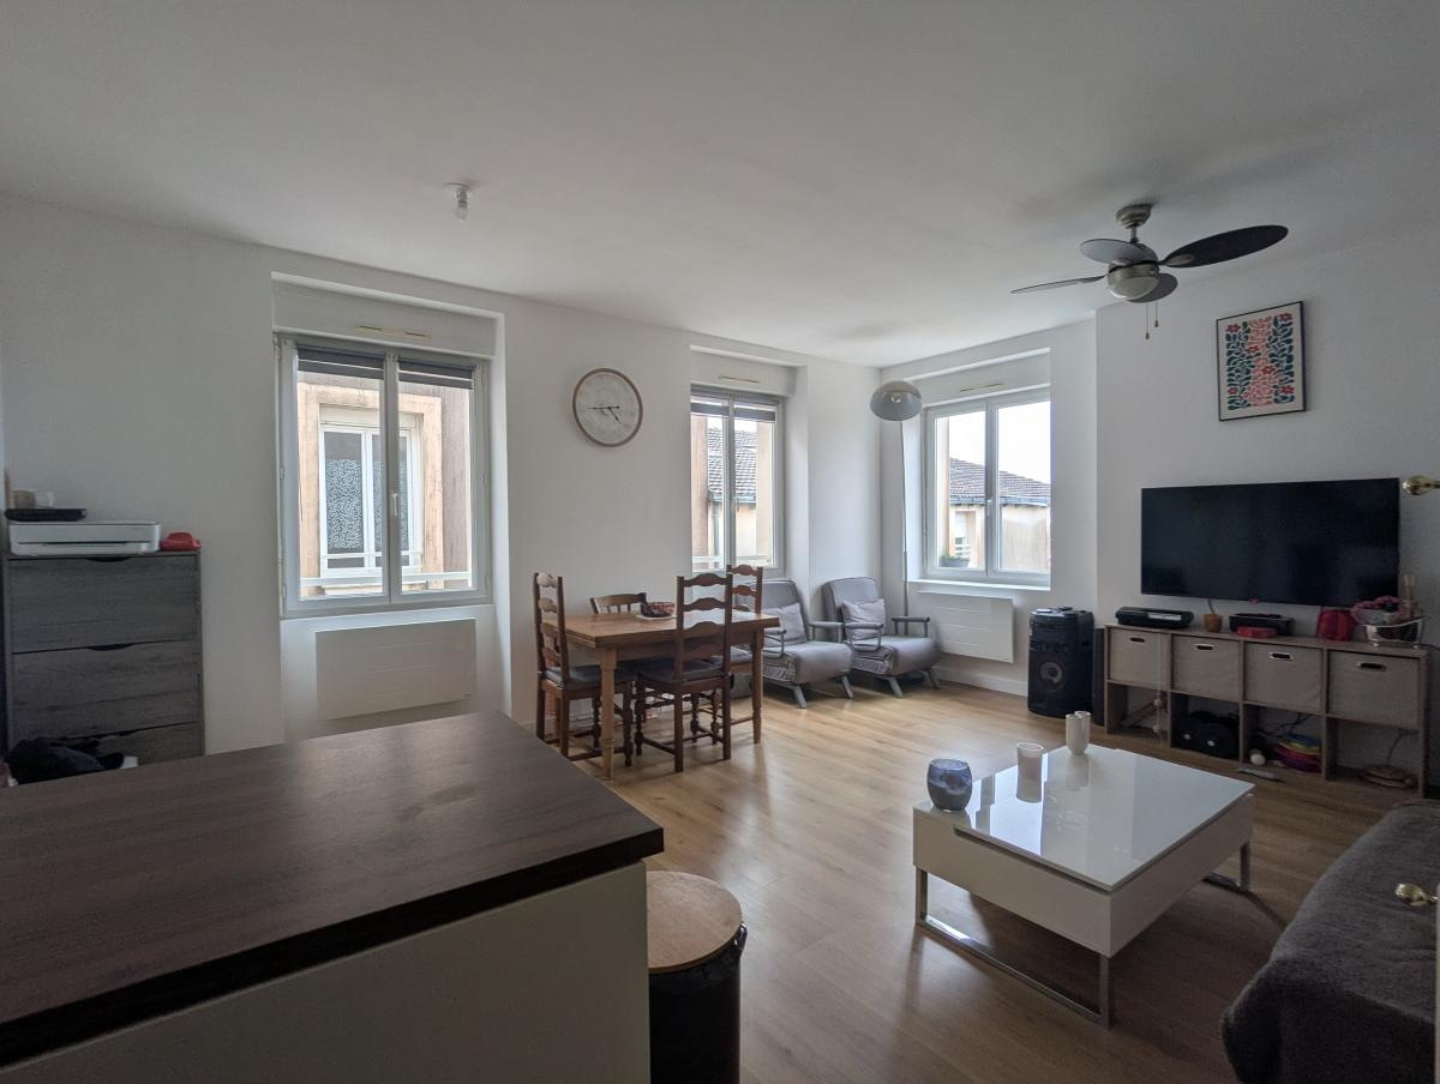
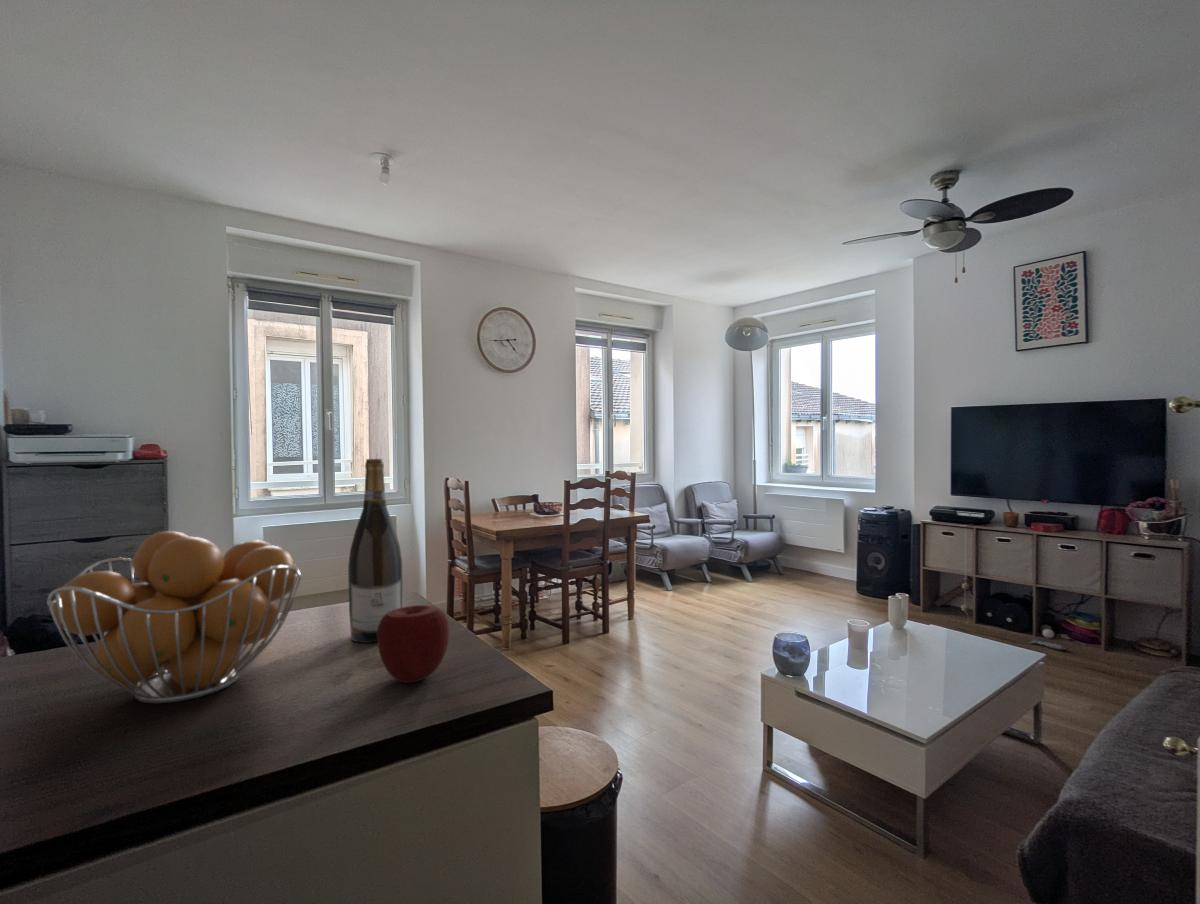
+ fruit basket [46,530,303,704]
+ wine bottle [347,458,403,644]
+ apple [376,604,450,684]
